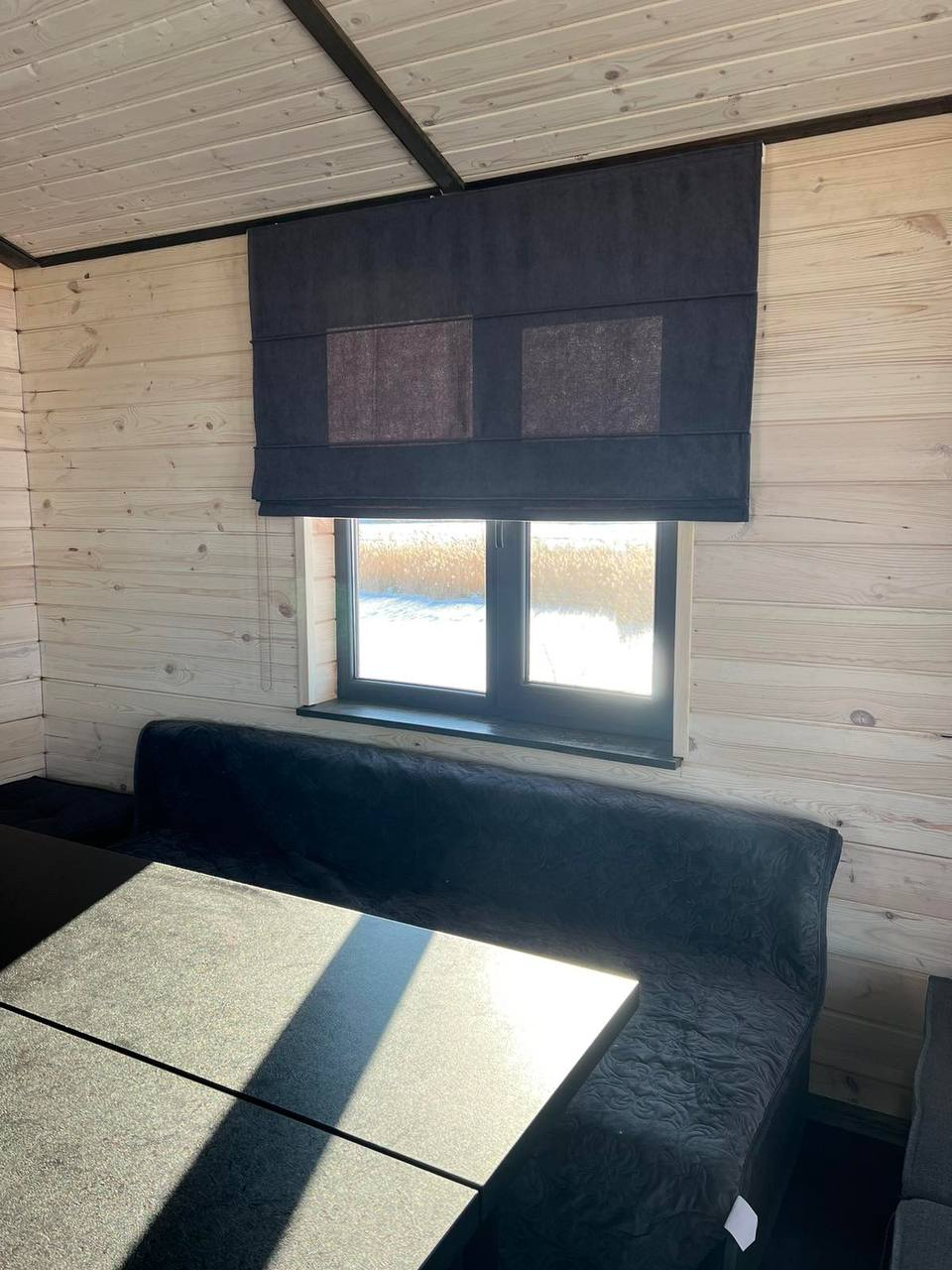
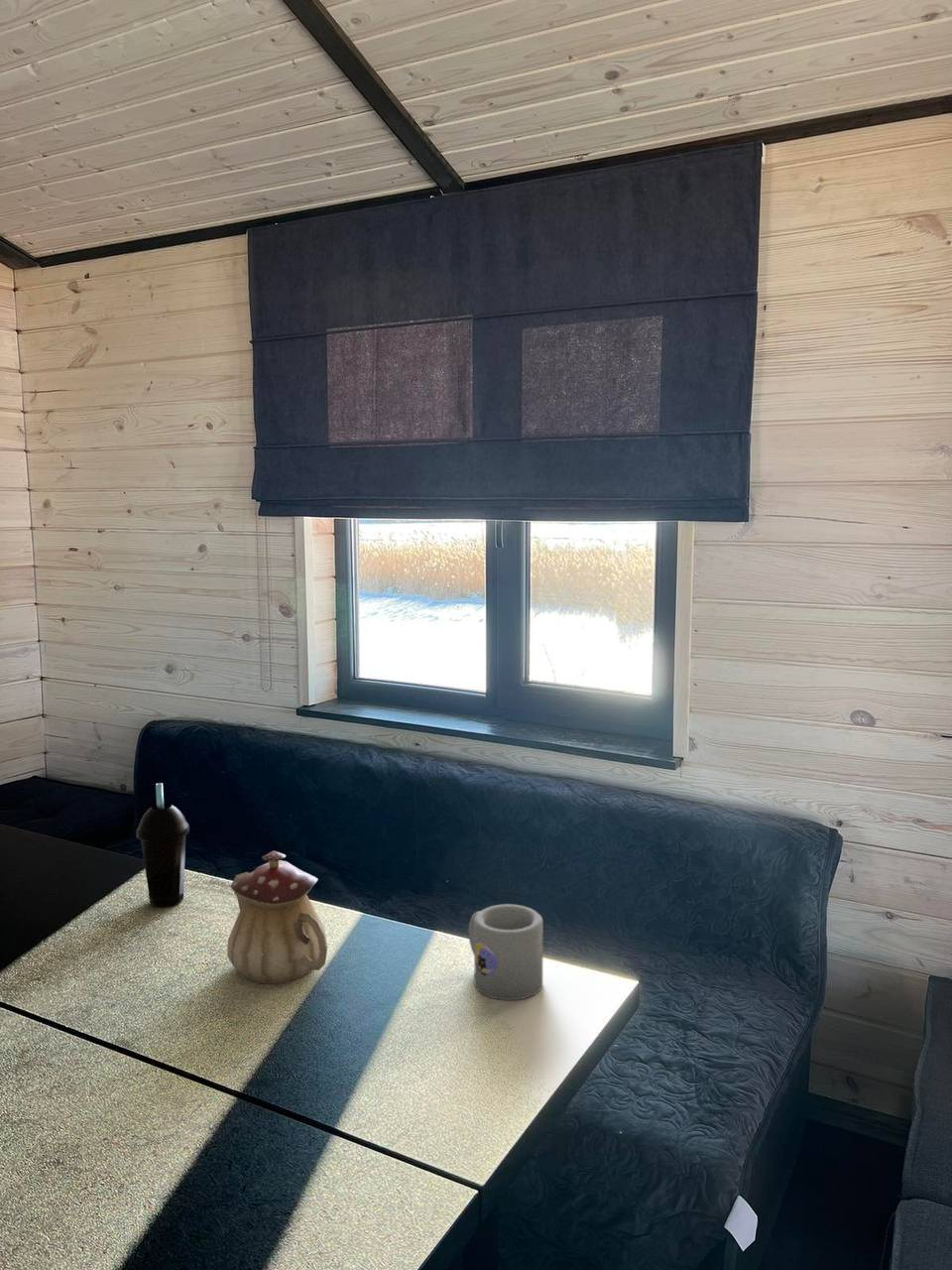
+ mug [467,903,543,1001]
+ teapot [226,850,328,984]
+ cup [136,782,190,908]
